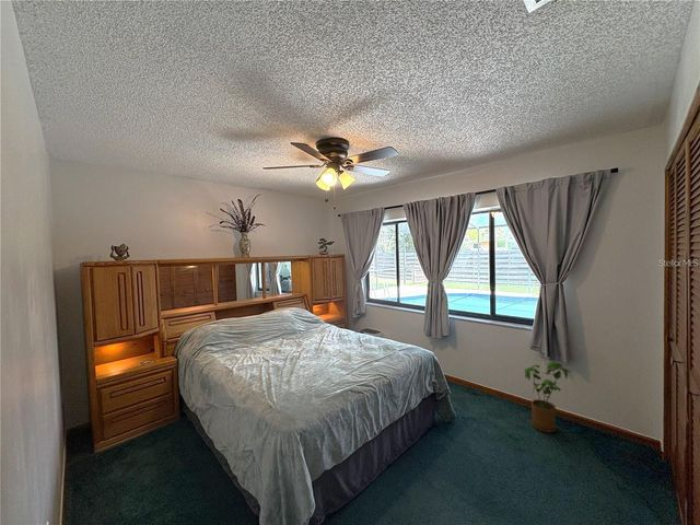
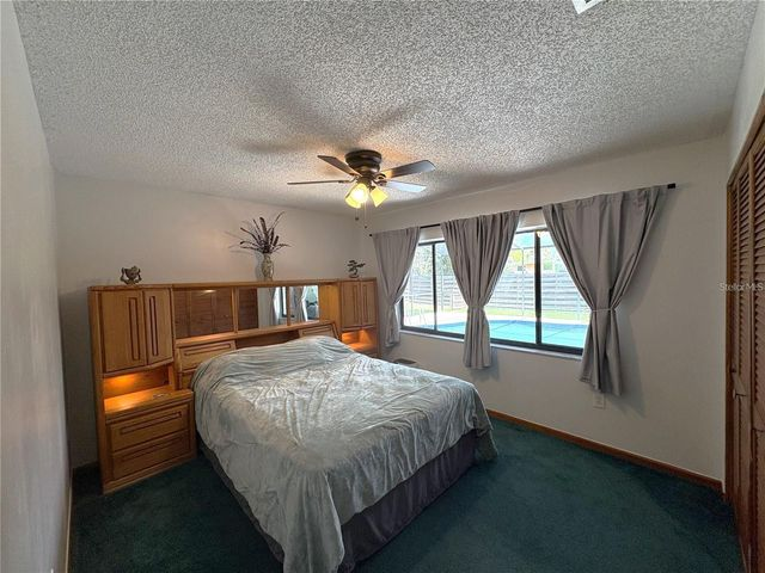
- house plant [524,361,572,433]
